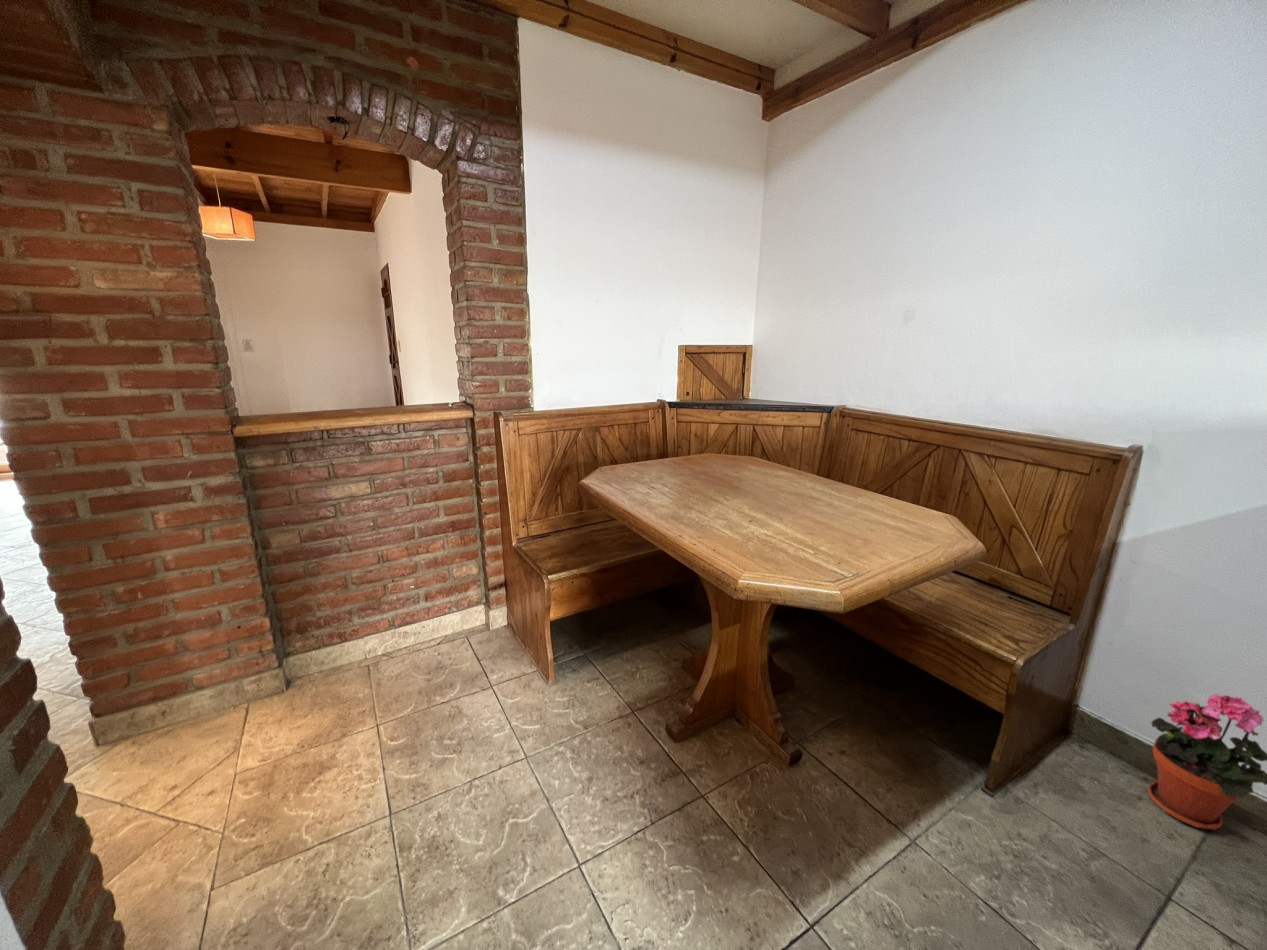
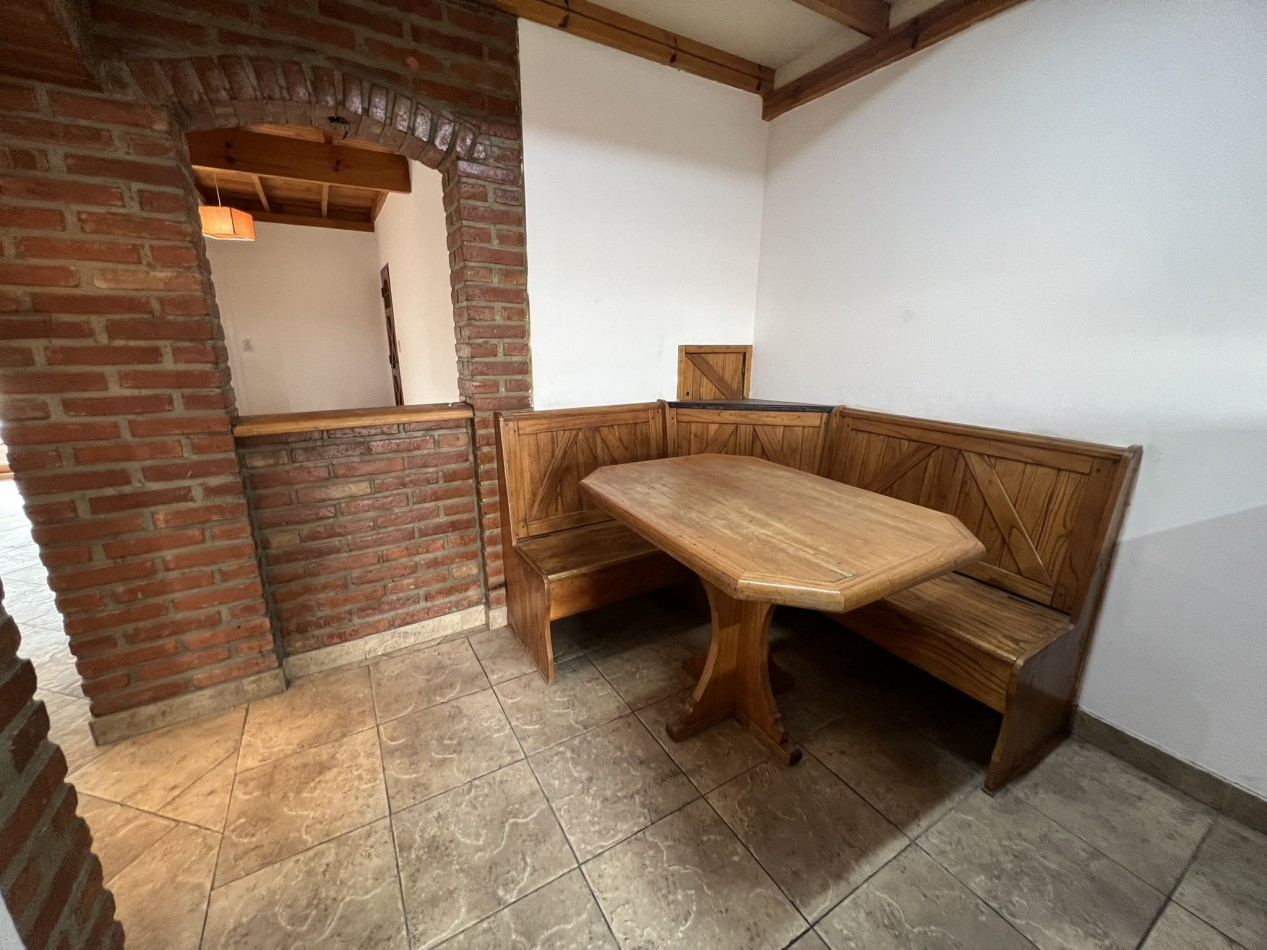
- potted plant [1147,692,1267,831]
